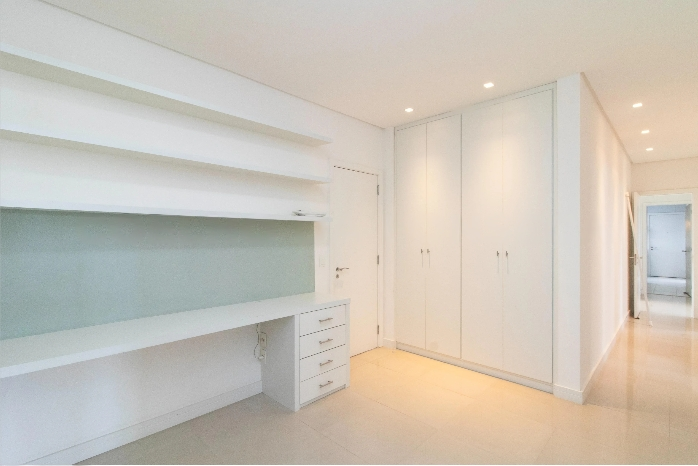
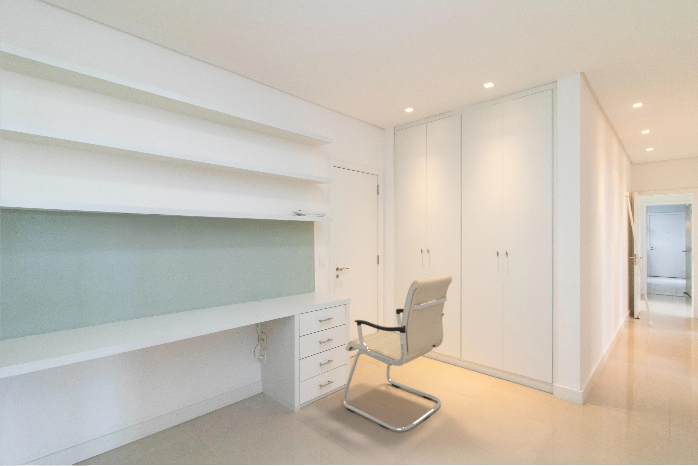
+ office chair [342,274,453,433]
